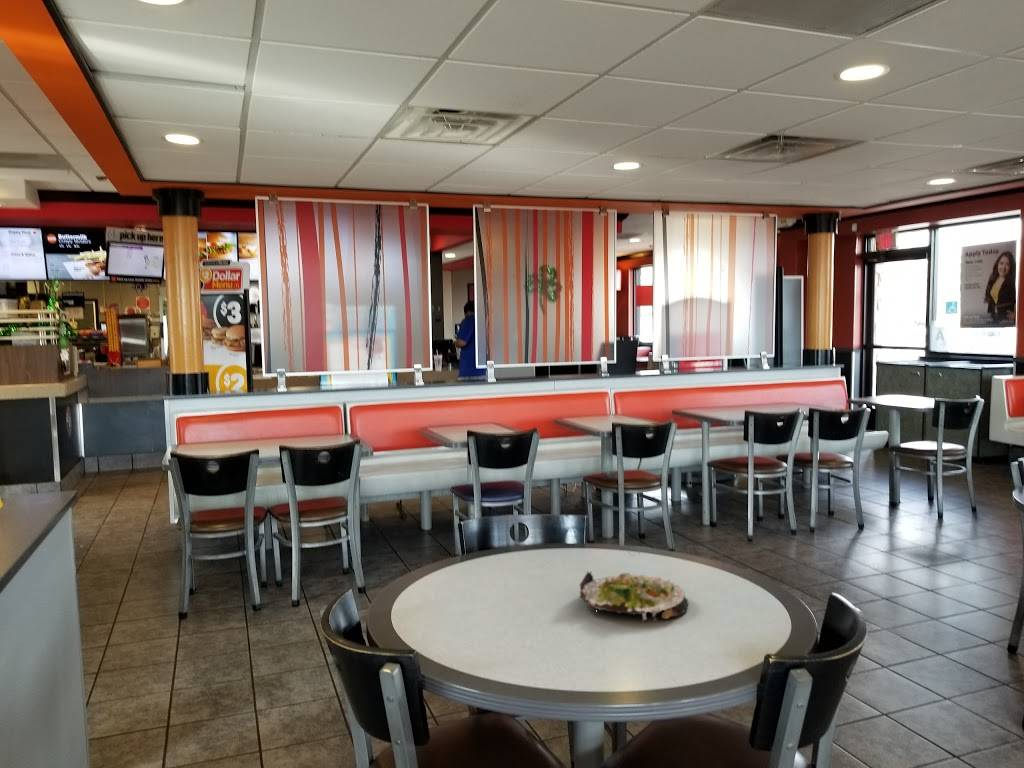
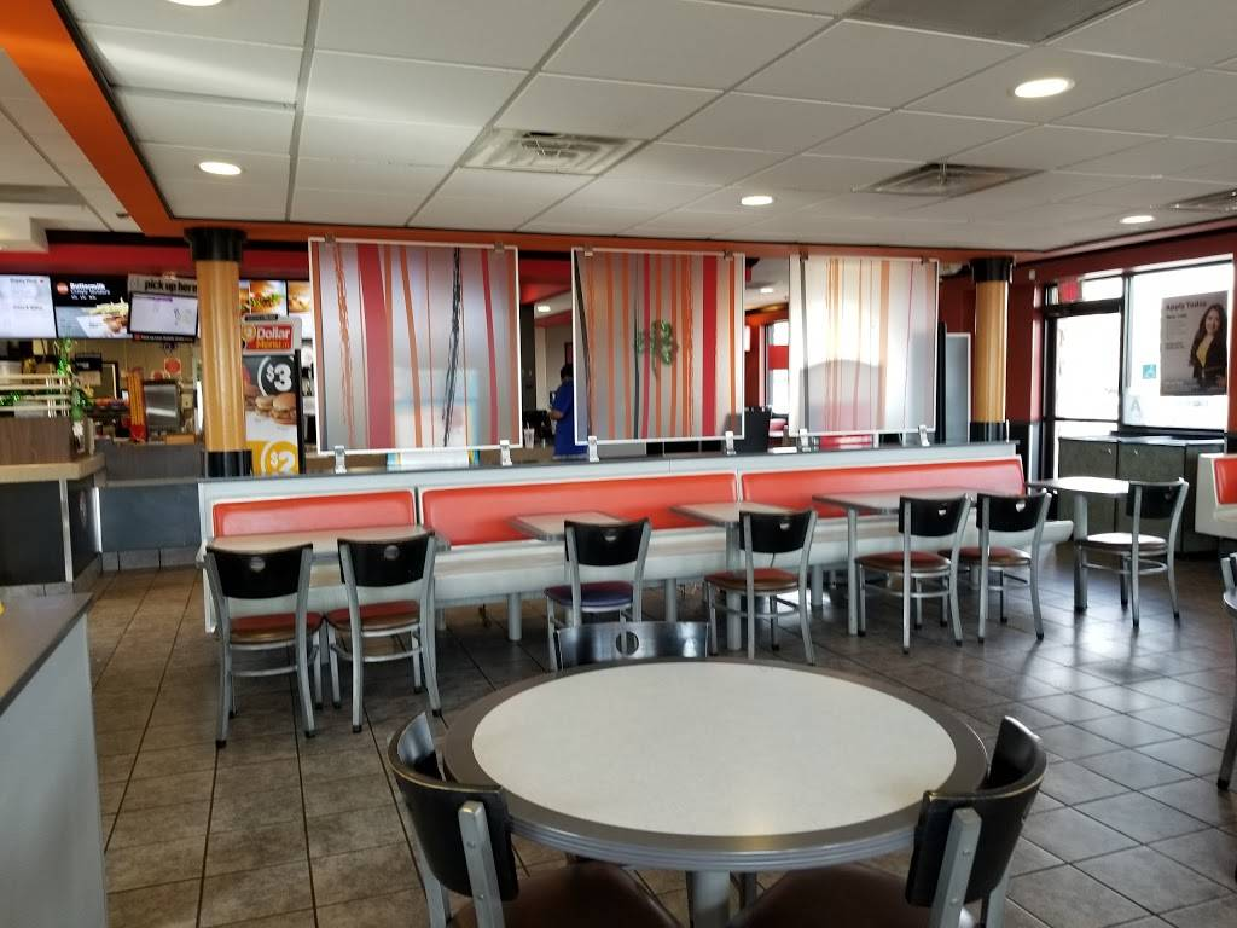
- salad plate [579,571,689,623]
